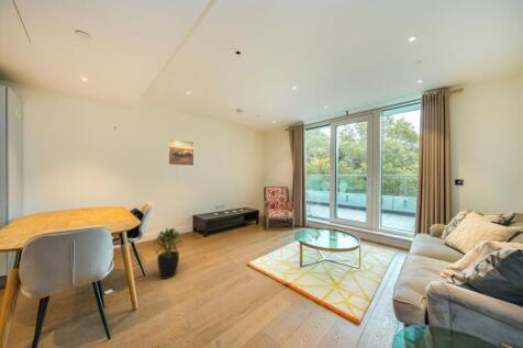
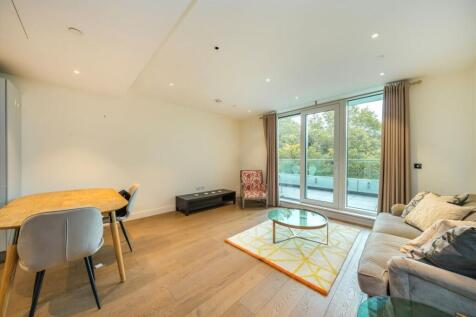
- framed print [167,138,194,167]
- potted plant [151,227,186,280]
